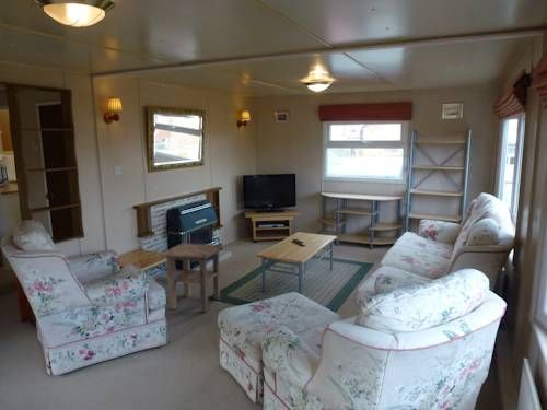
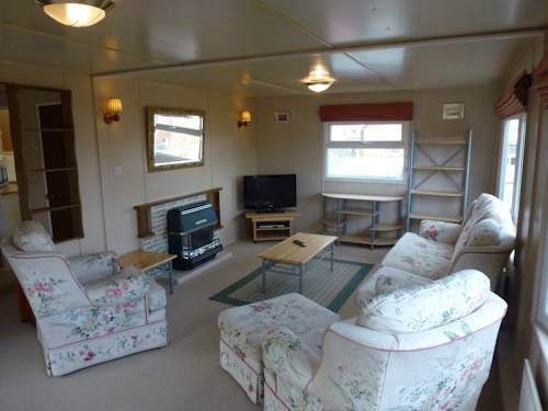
- side table [158,242,226,313]
